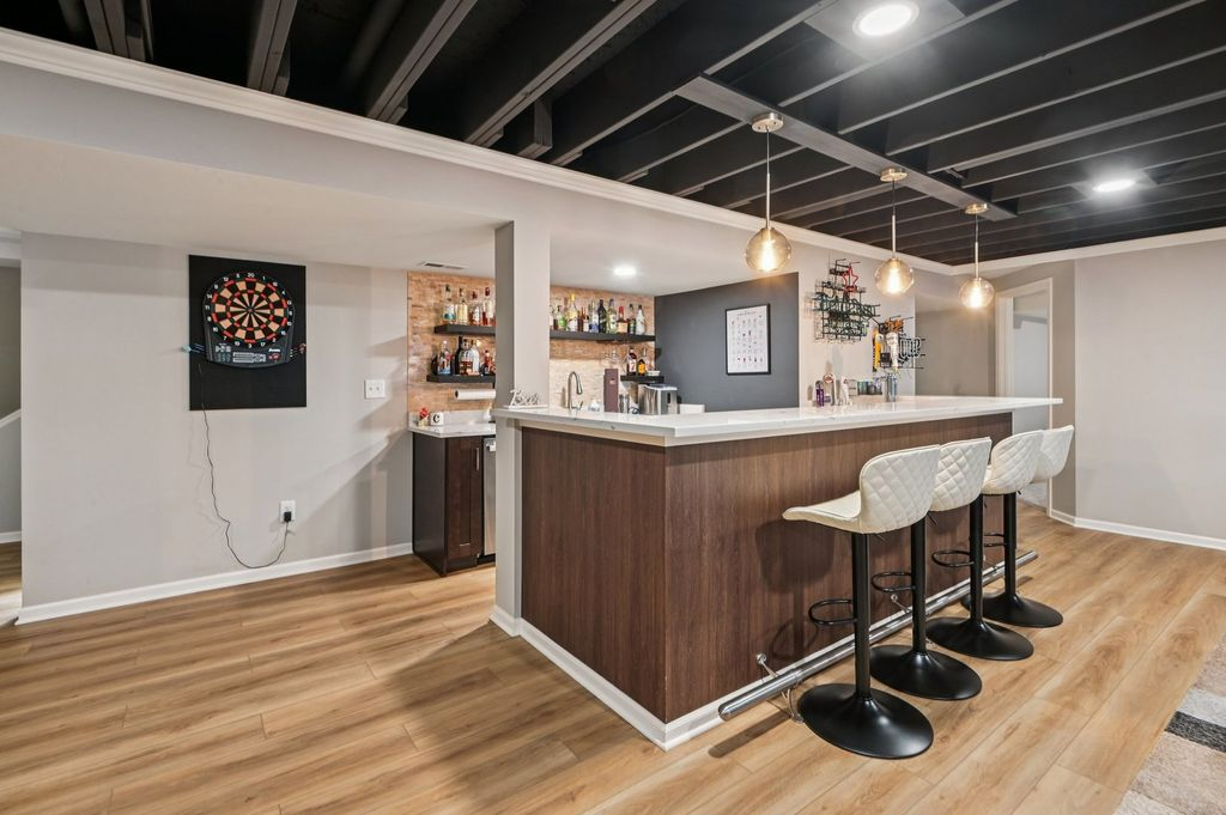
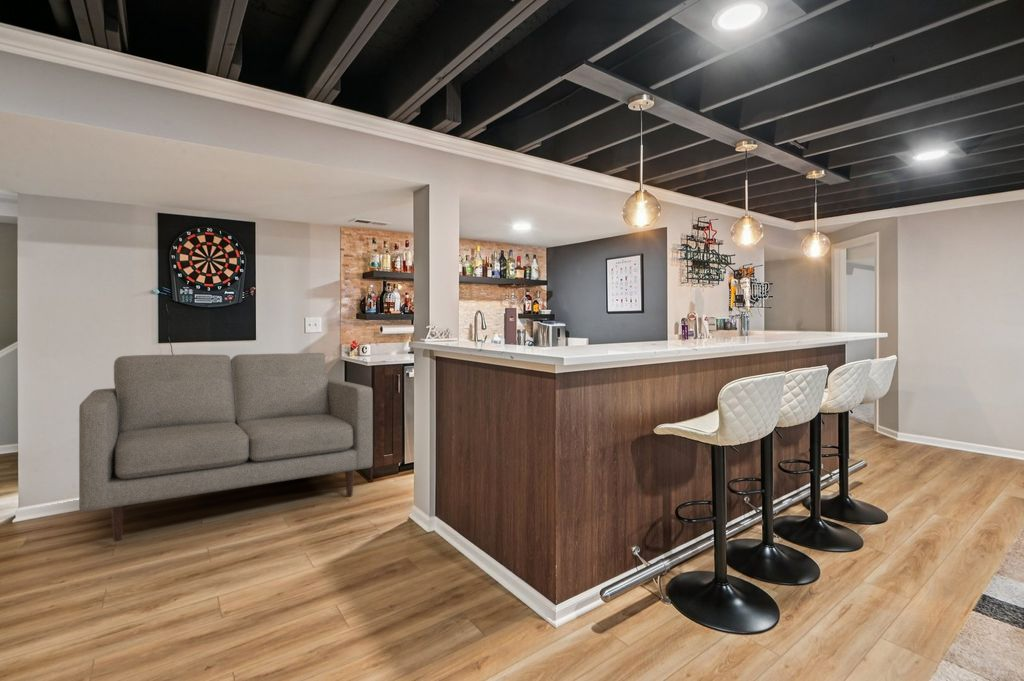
+ sofa [78,352,374,543]
